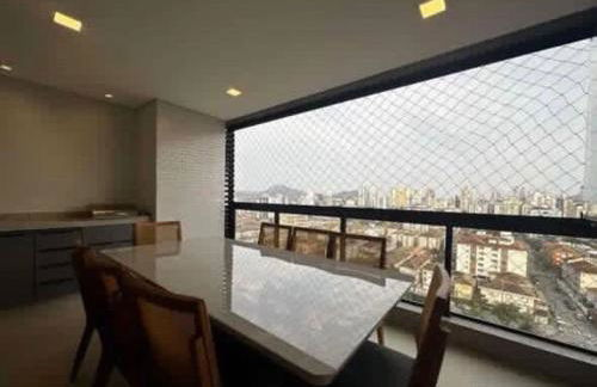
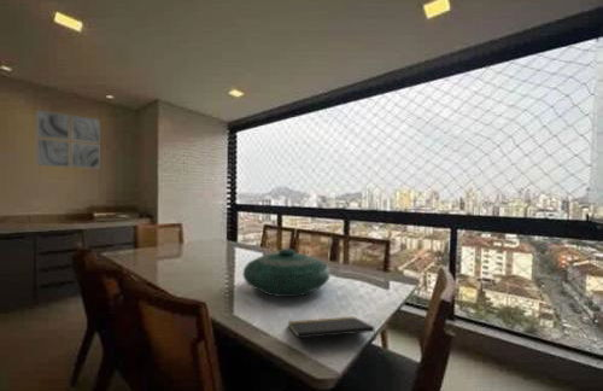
+ wall art [35,109,101,170]
+ decorative bowl [241,247,332,298]
+ notepad [287,316,376,339]
